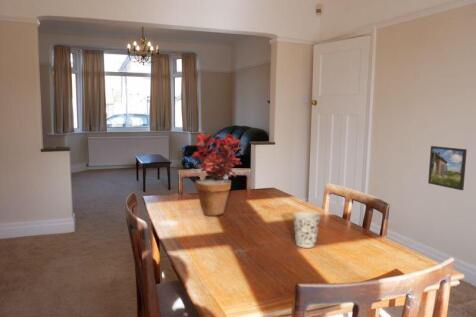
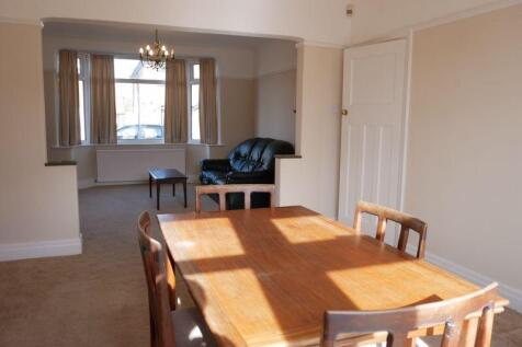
- cup [292,211,322,249]
- potted plant [189,132,244,217]
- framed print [427,145,468,191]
